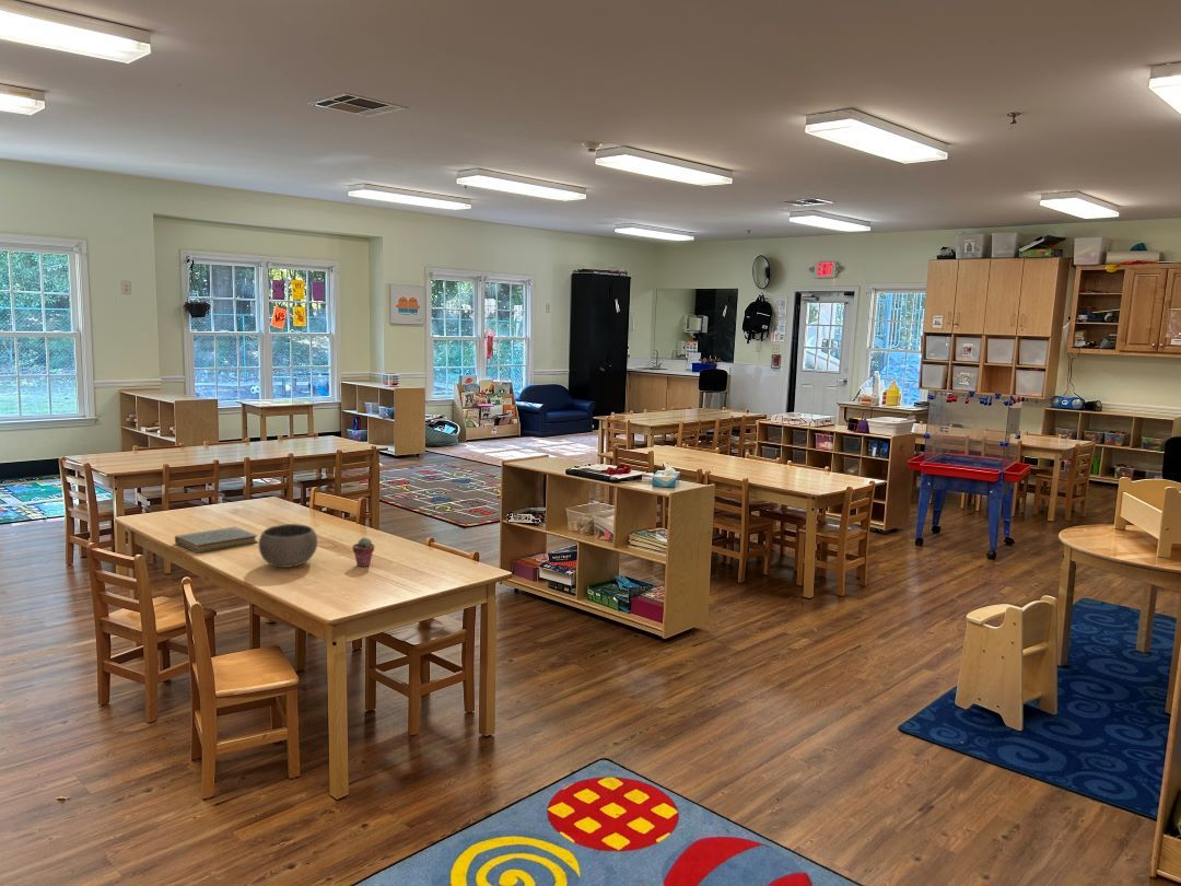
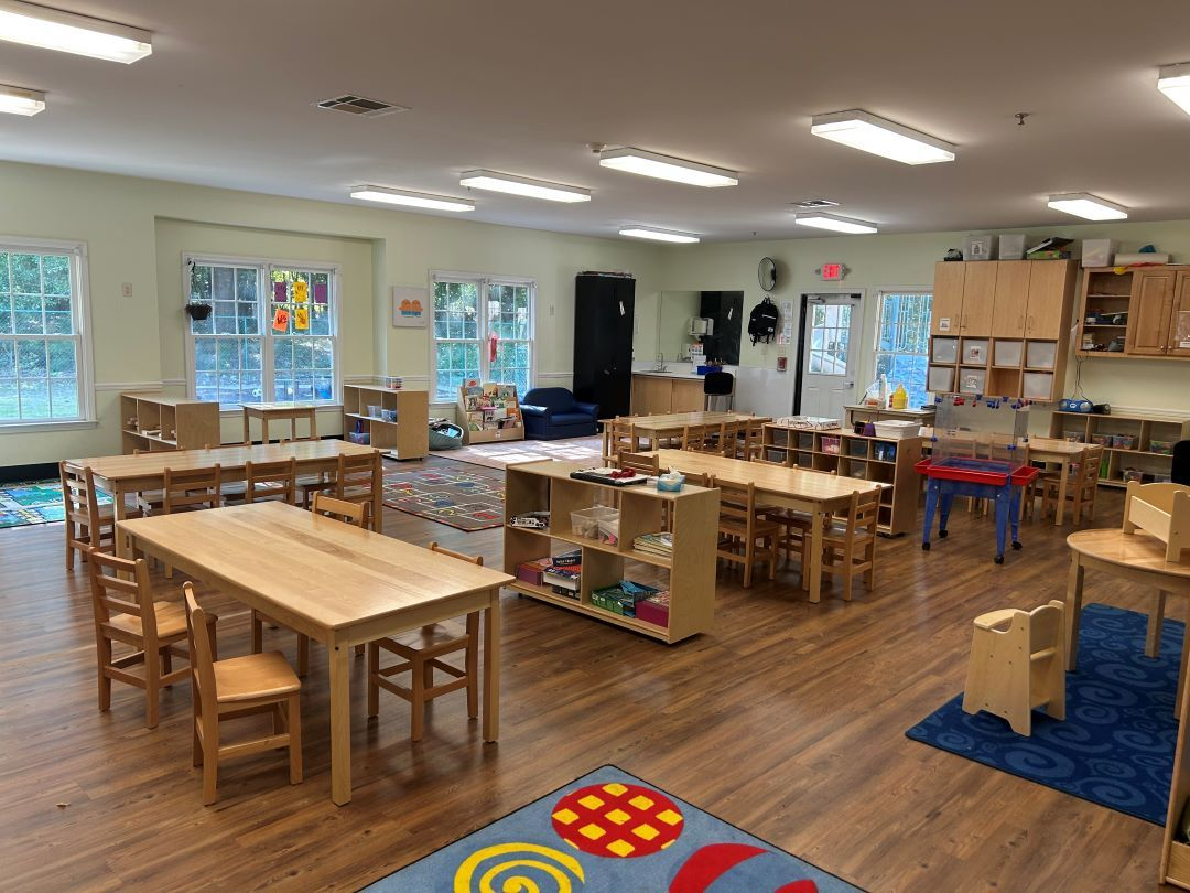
- potted succulent [351,537,375,568]
- book [174,526,259,553]
- bowl [257,523,318,569]
